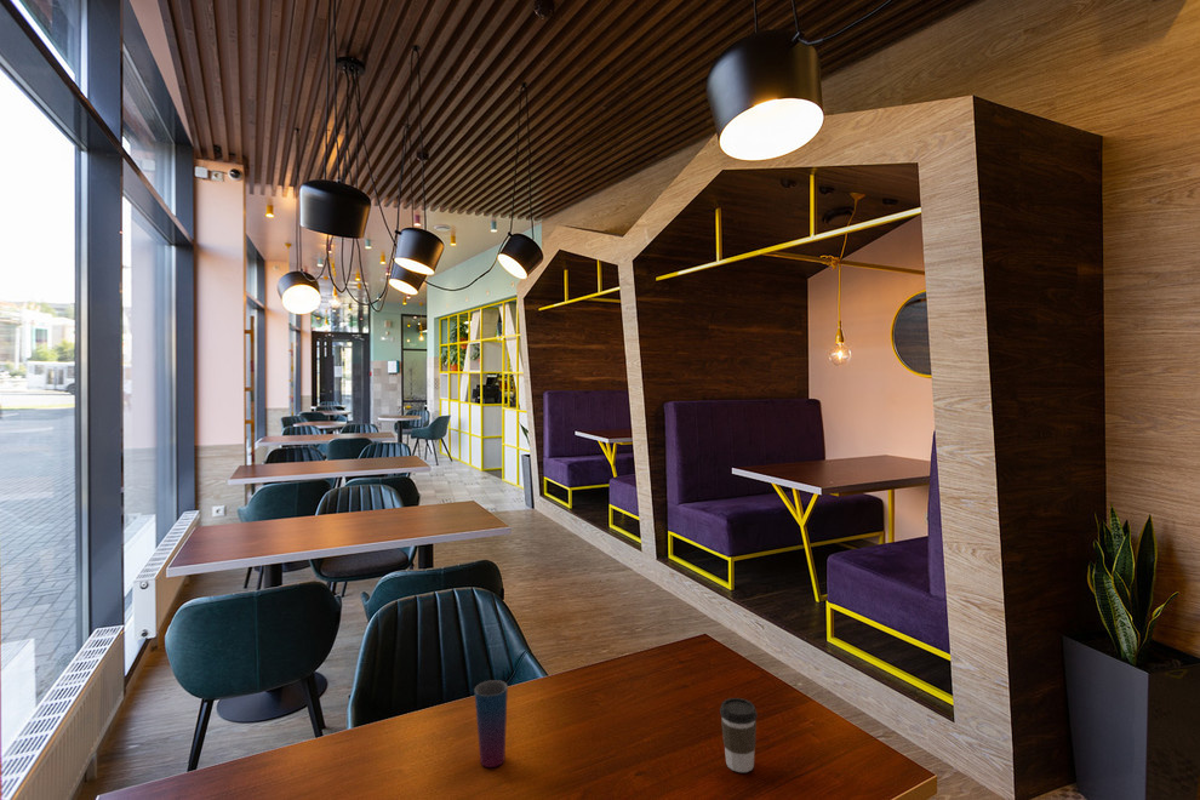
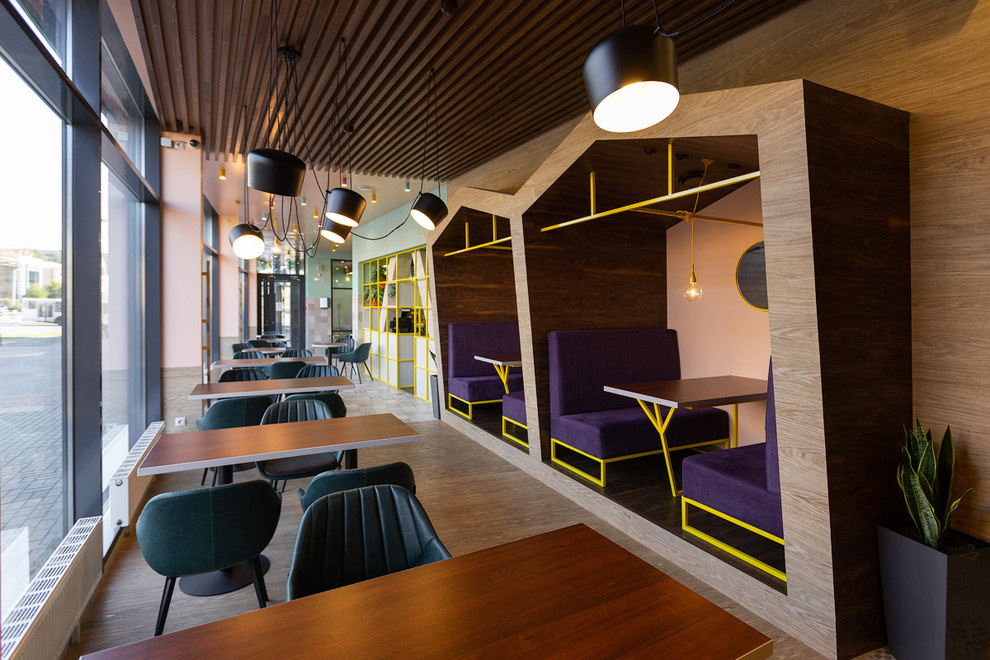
- cup [473,679,509,768]
- coffee cup [719,697,759,773]
